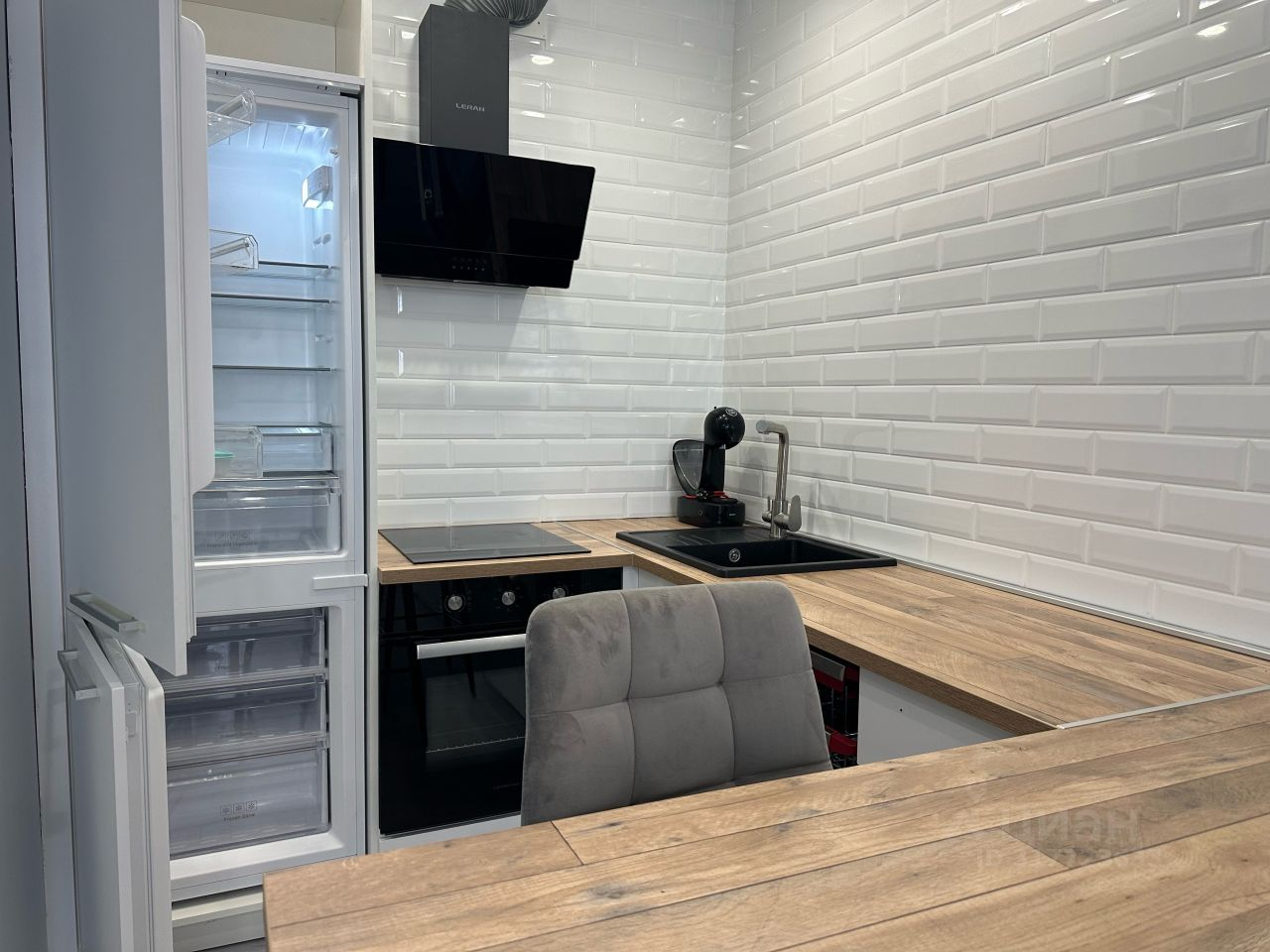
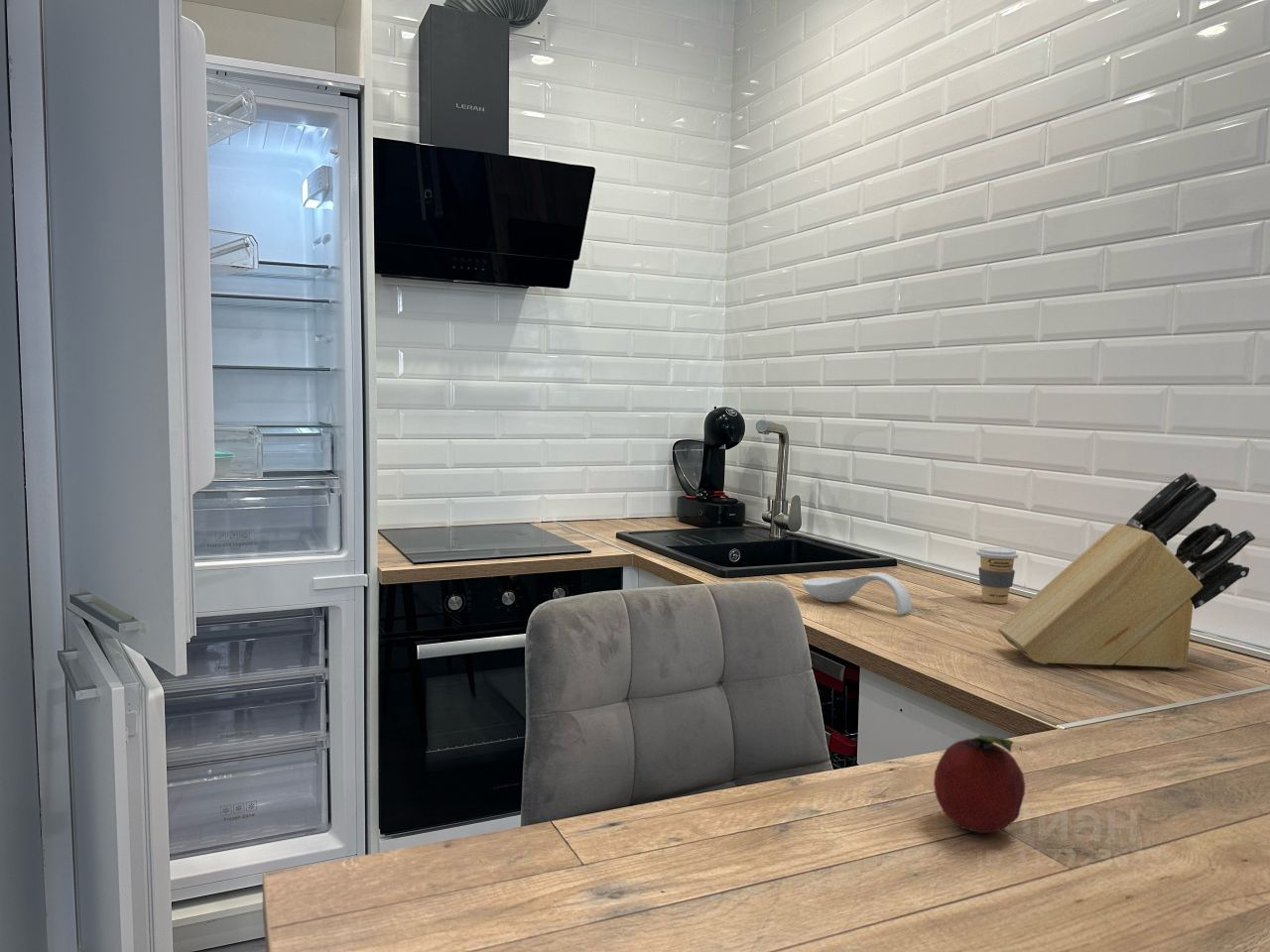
+ knife block [997,471,1256,670]
+ coffee cup [975,546,1019,605]
+ spoon rest [801,571,913,616]
+ fruit [933,735,1026,834]
